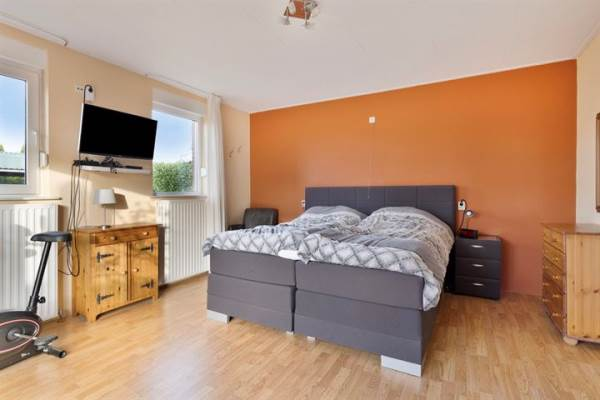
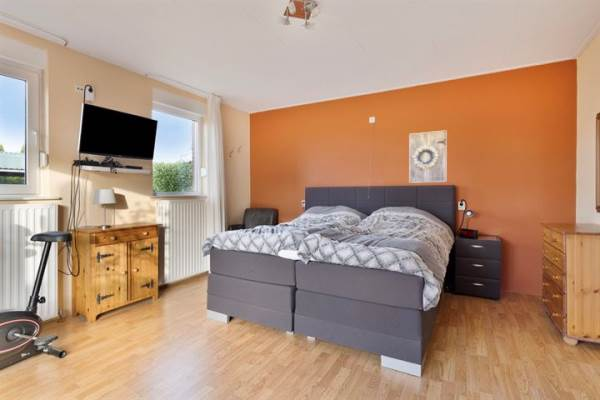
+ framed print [408,129,448,184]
